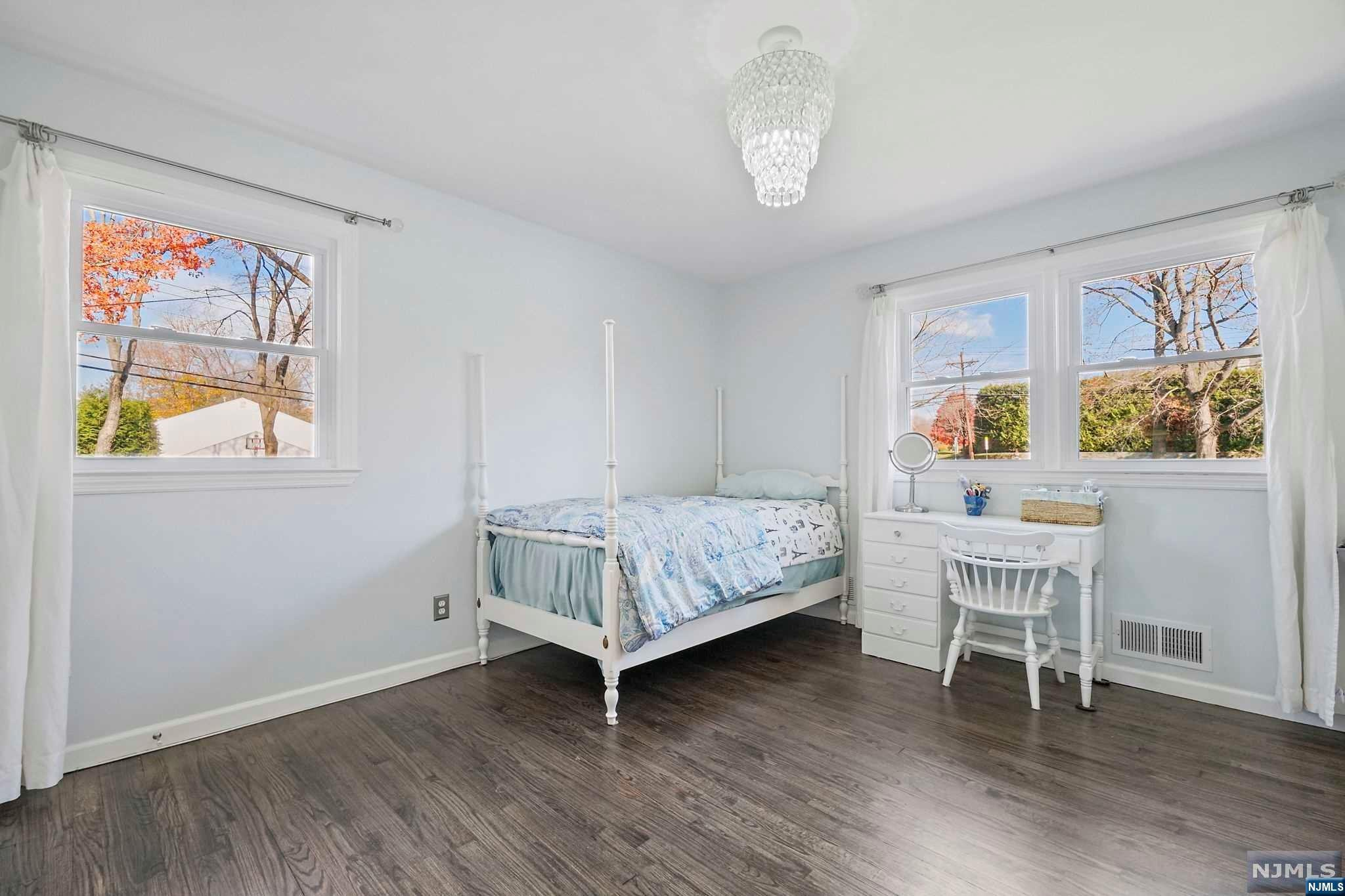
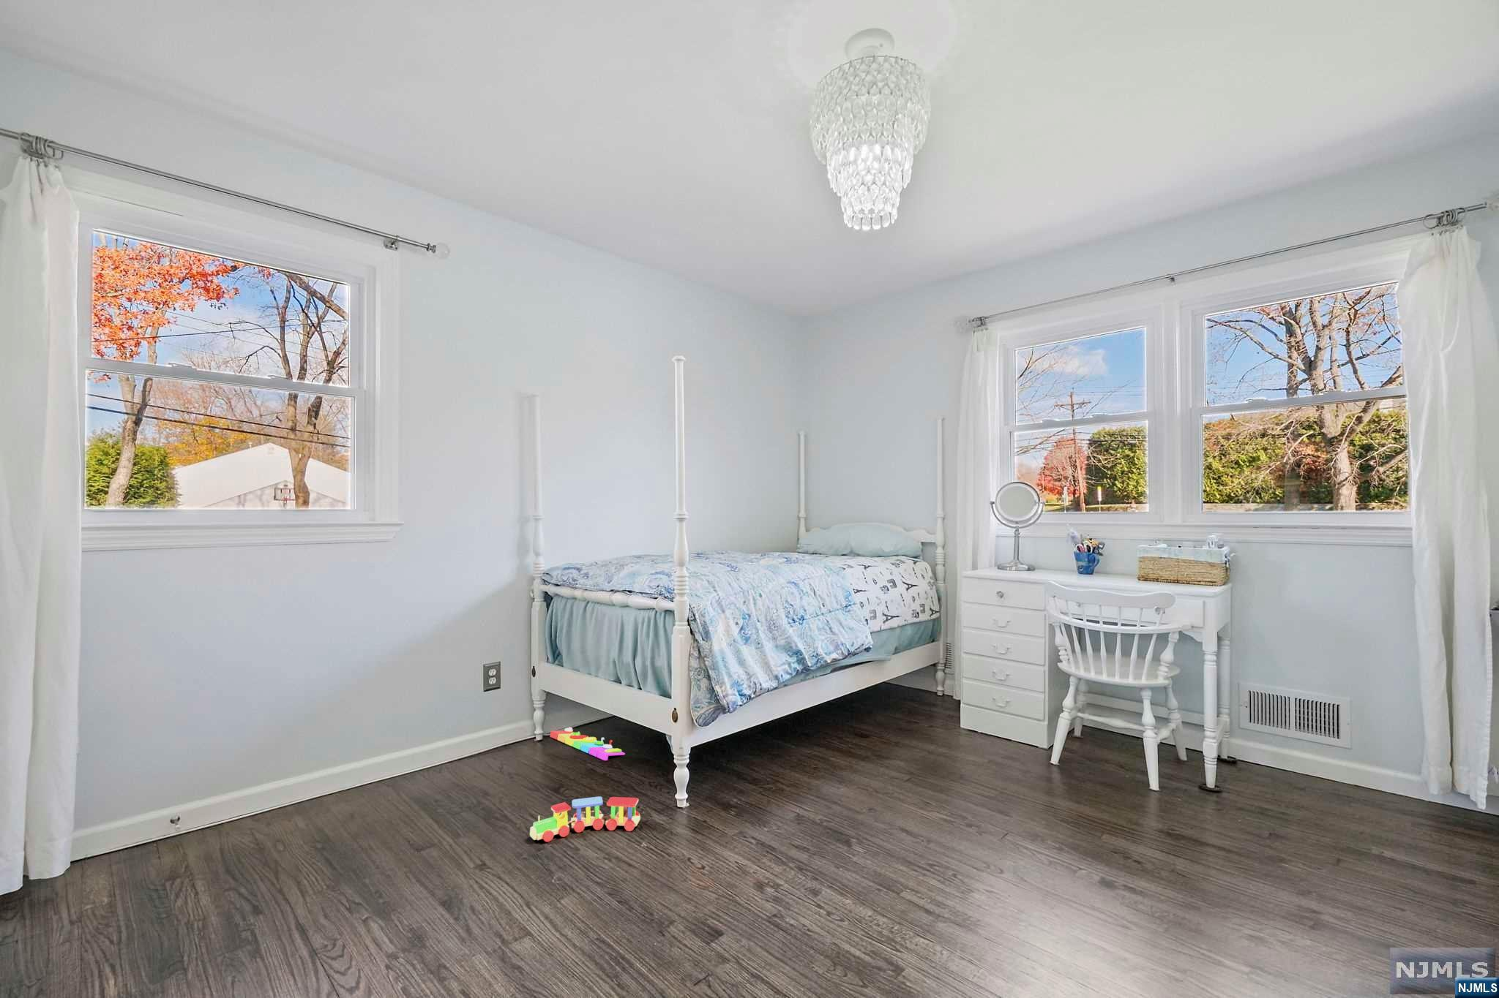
+ toy train [529,795,641,842]
+ knob puzzle [549,726,626,761]
